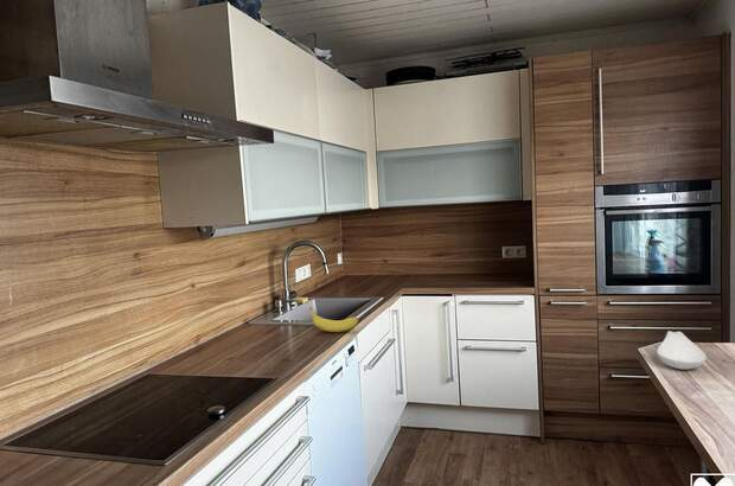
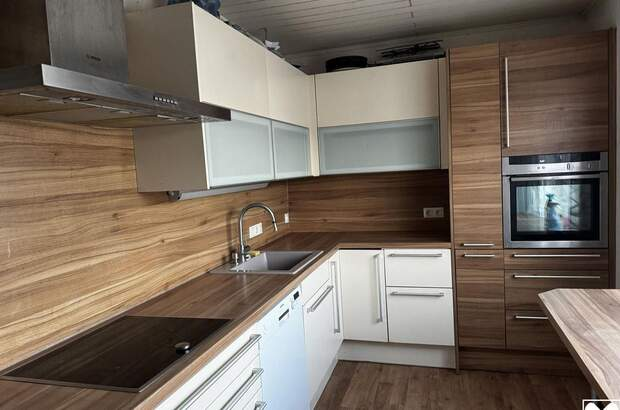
- fruit [308,307,360,333]
- spoon rest [656,330,708,371]
